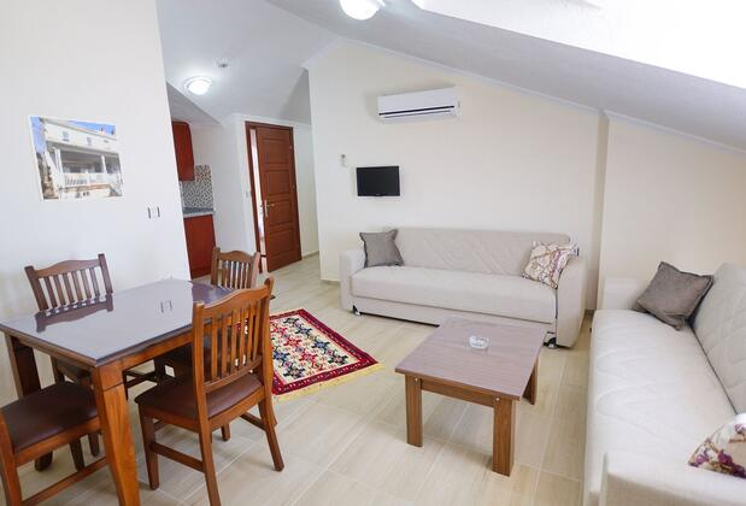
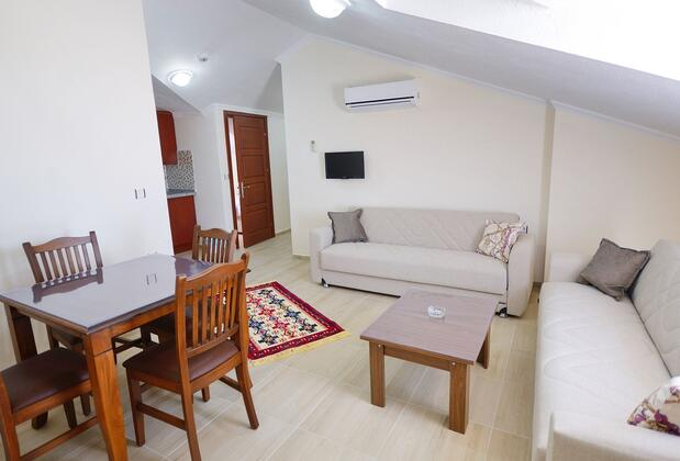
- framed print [25,113,127,202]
